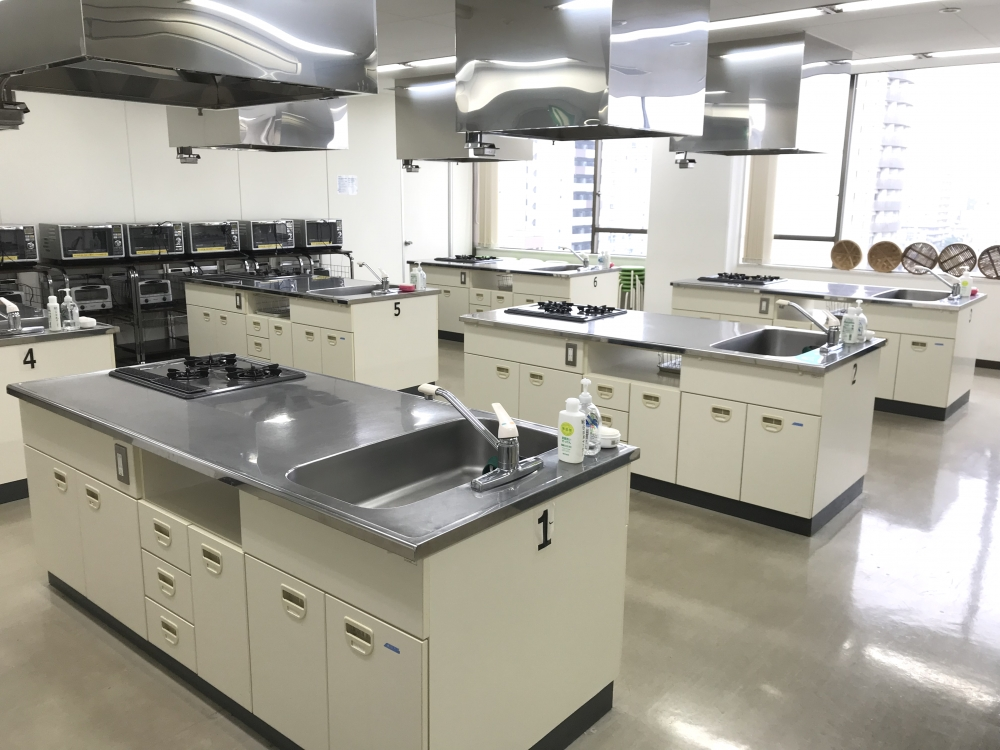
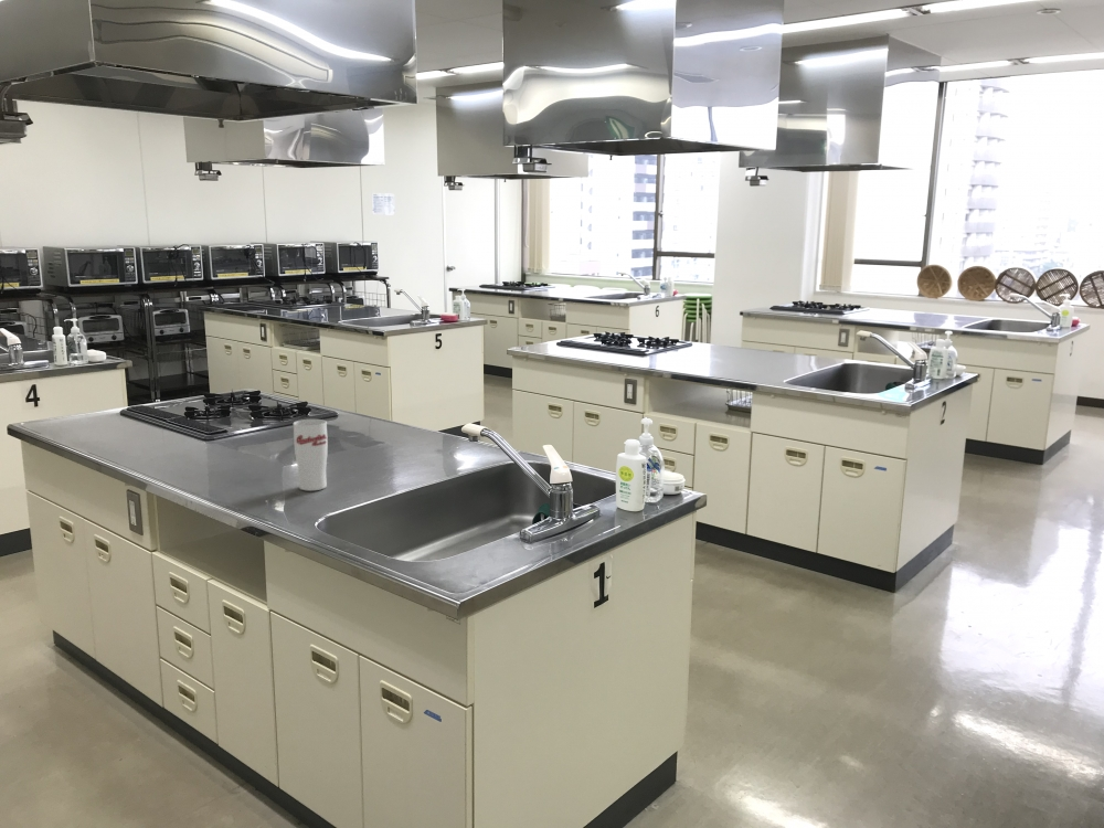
+ cup [293,418,329,492]
